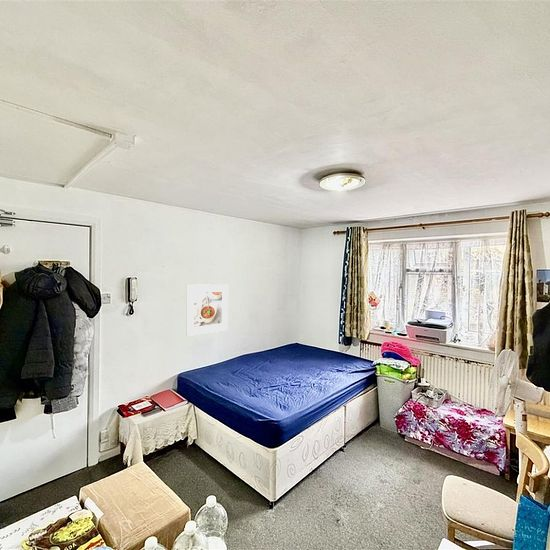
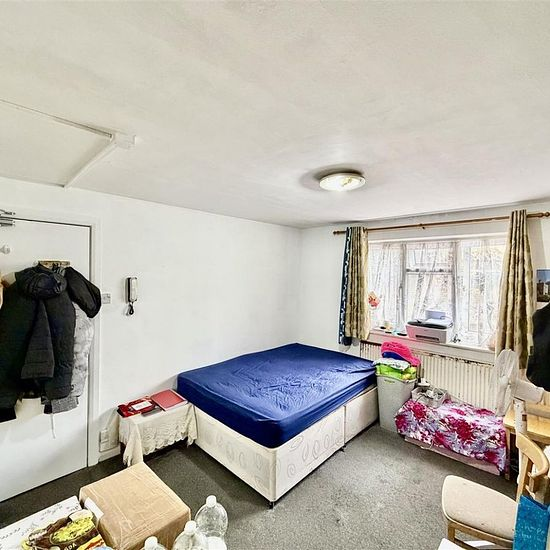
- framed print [185,283,229,337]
